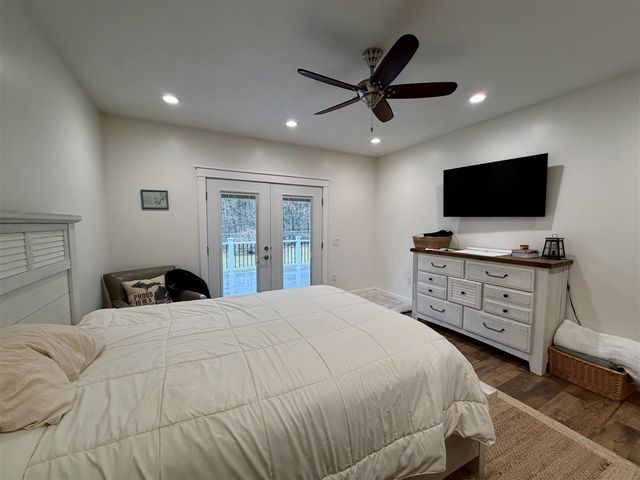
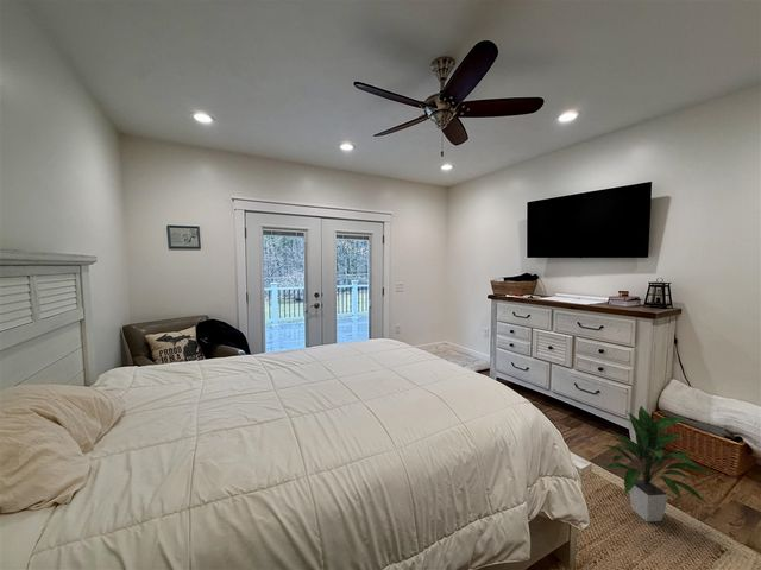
+ indoor plant [600,405,712,522]
